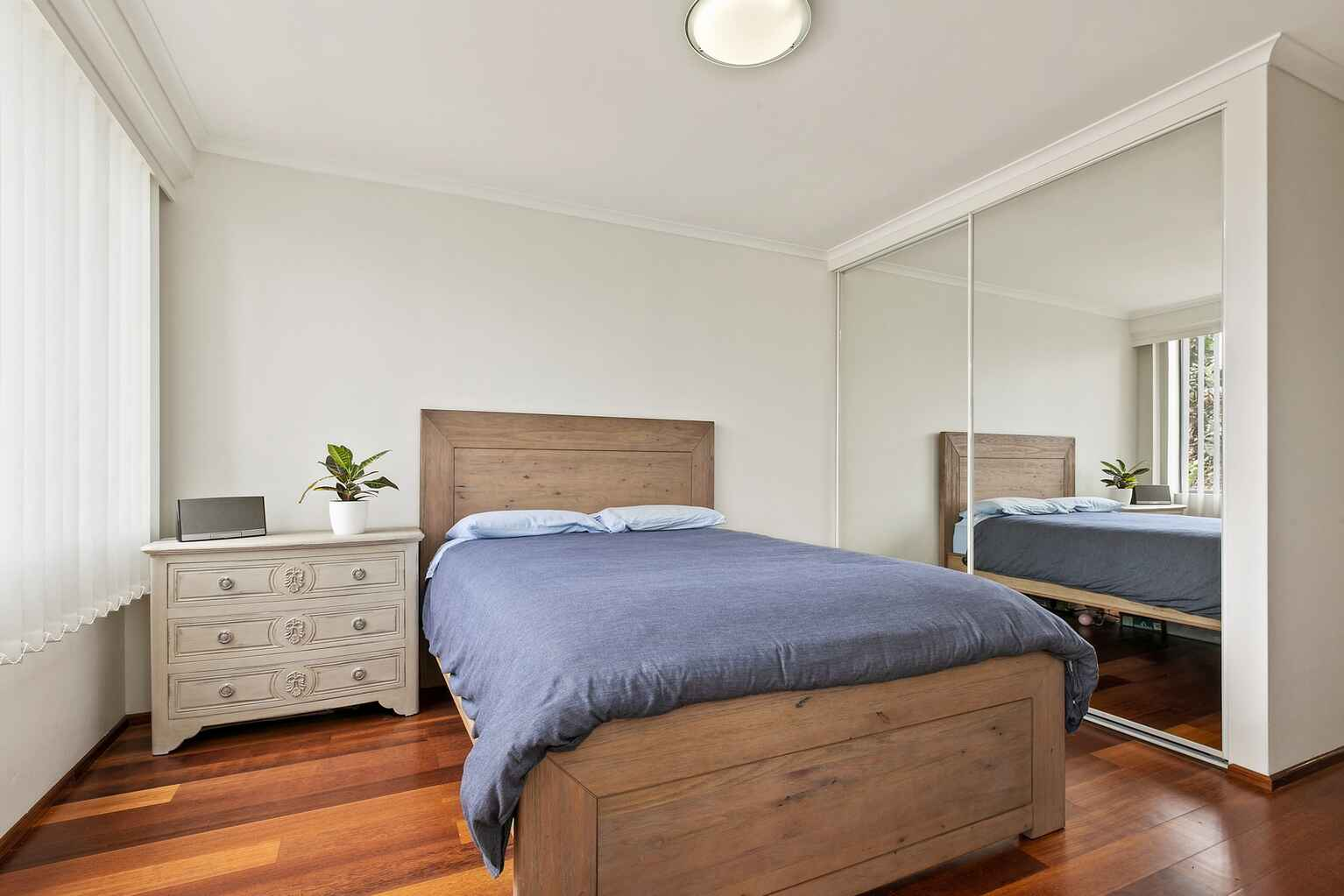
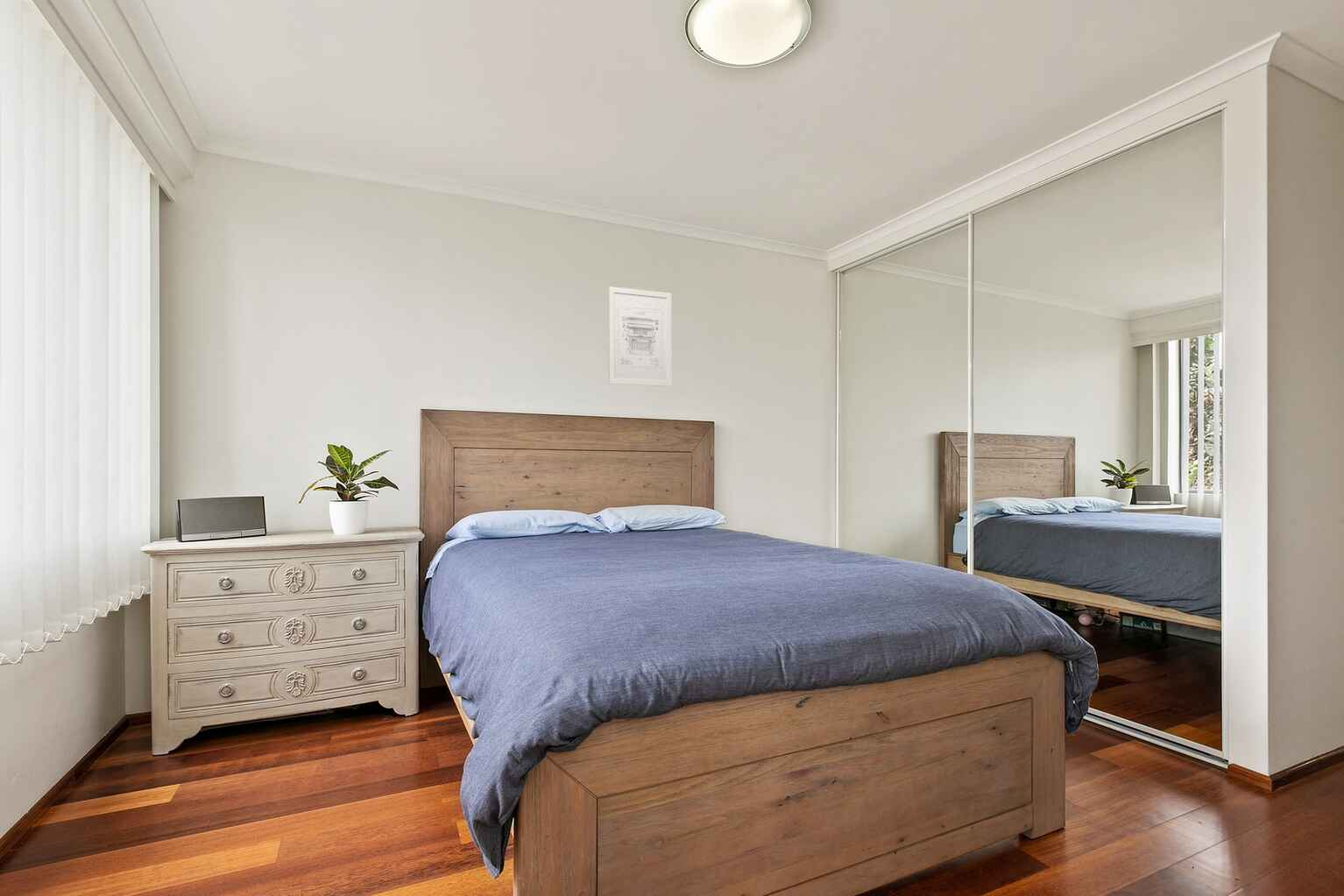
+ wall art [607,286,673,387]
